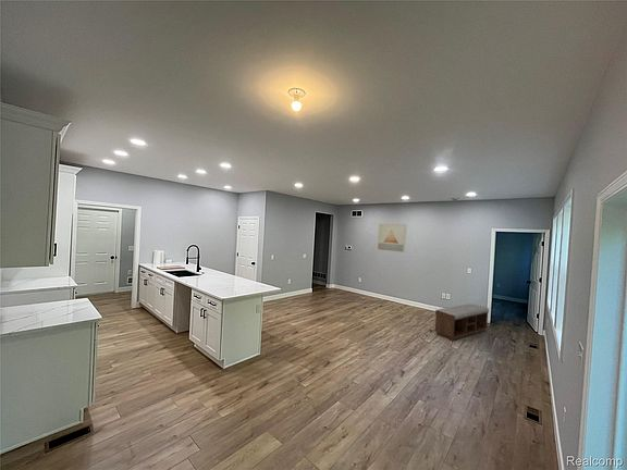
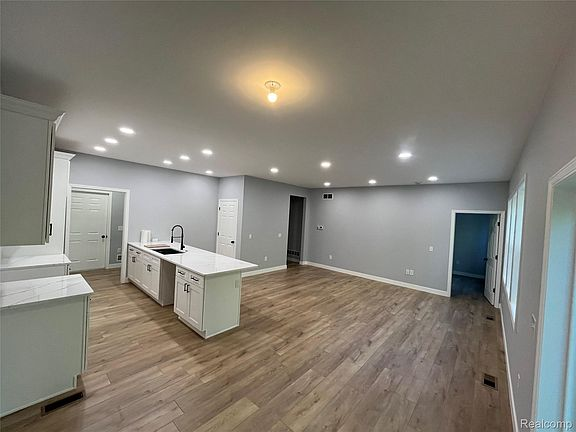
- bench [433,302,490,342]
- wall art [376,222,407,255]
